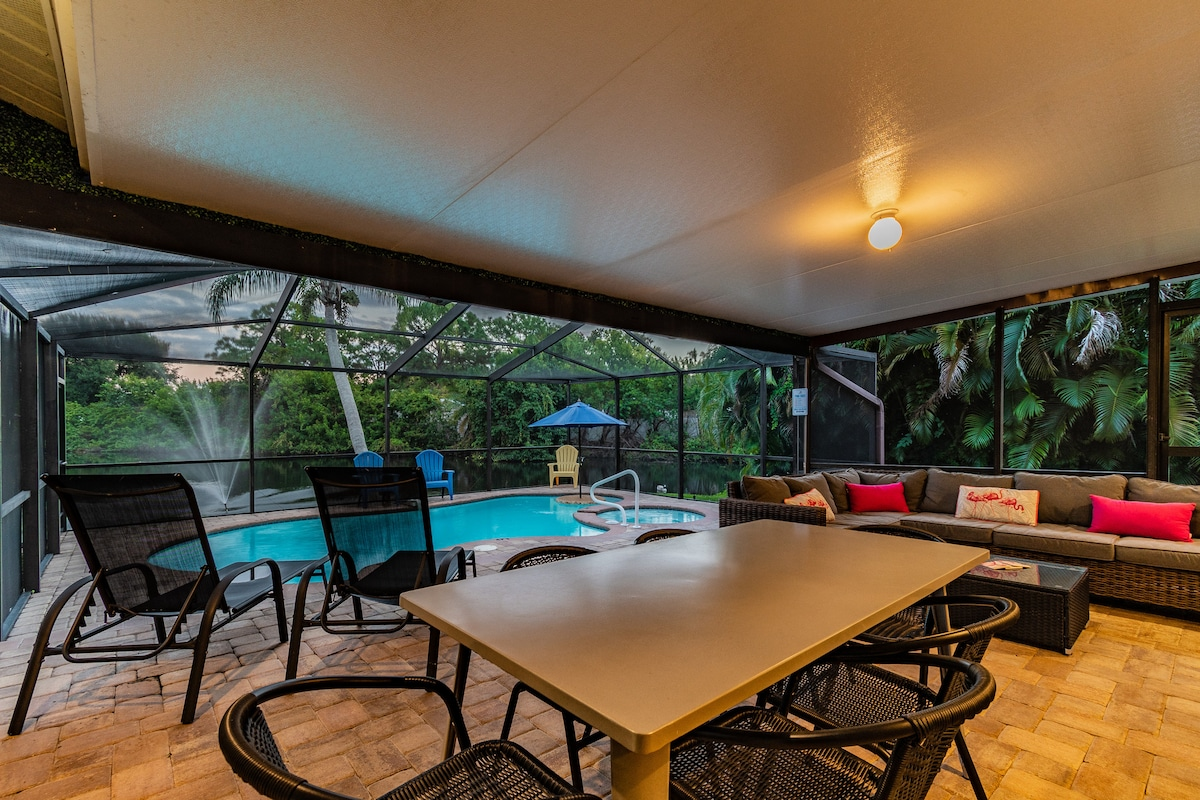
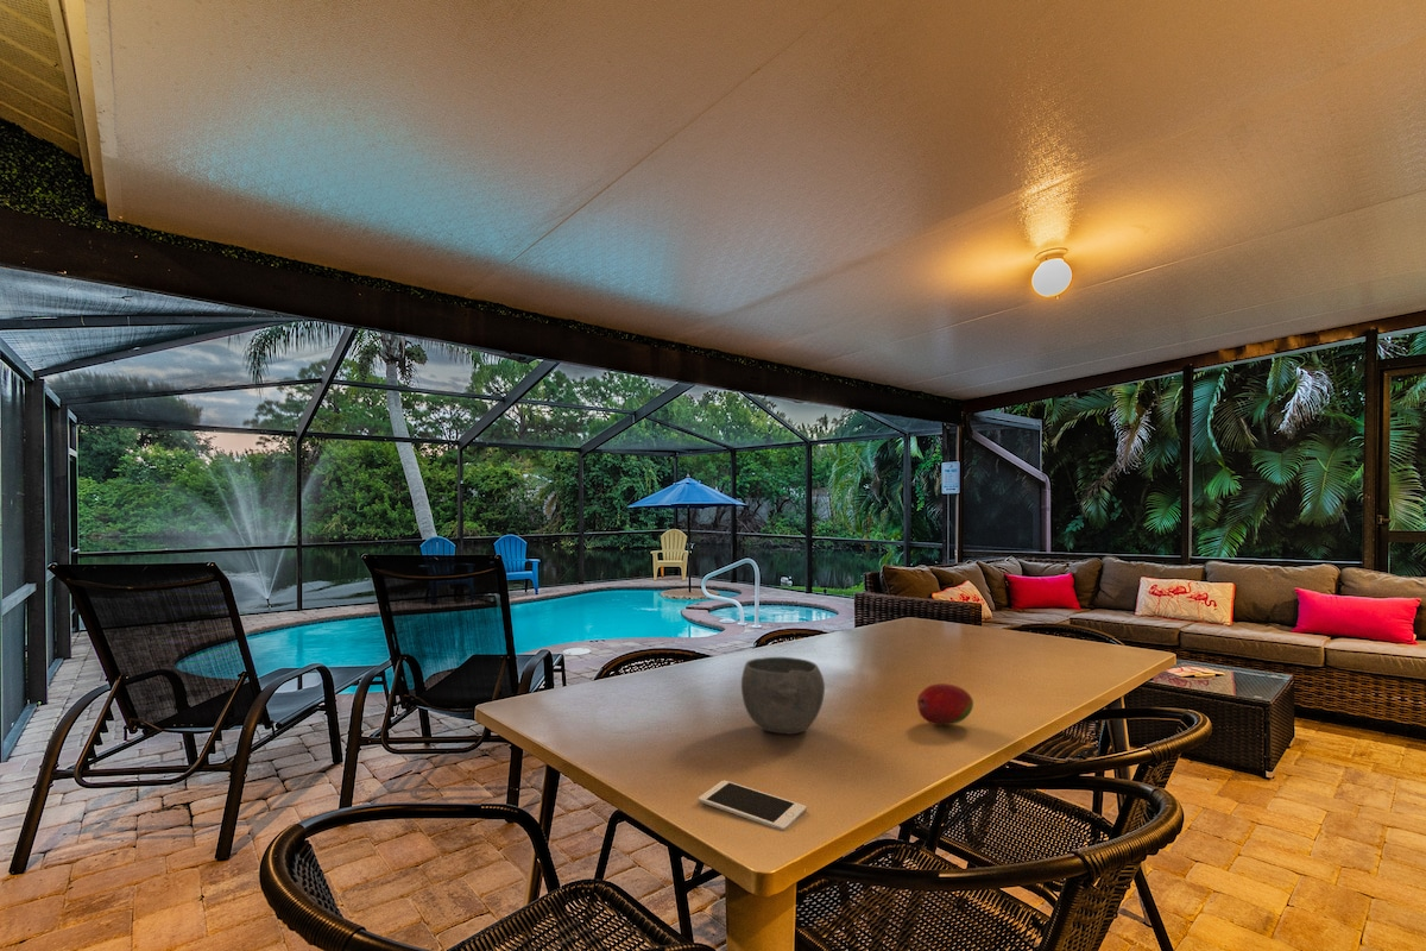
+ fruit [916,682,974,726]
+ cell phone [698,780,808,831]
+ bowl [740,656,826,735]
